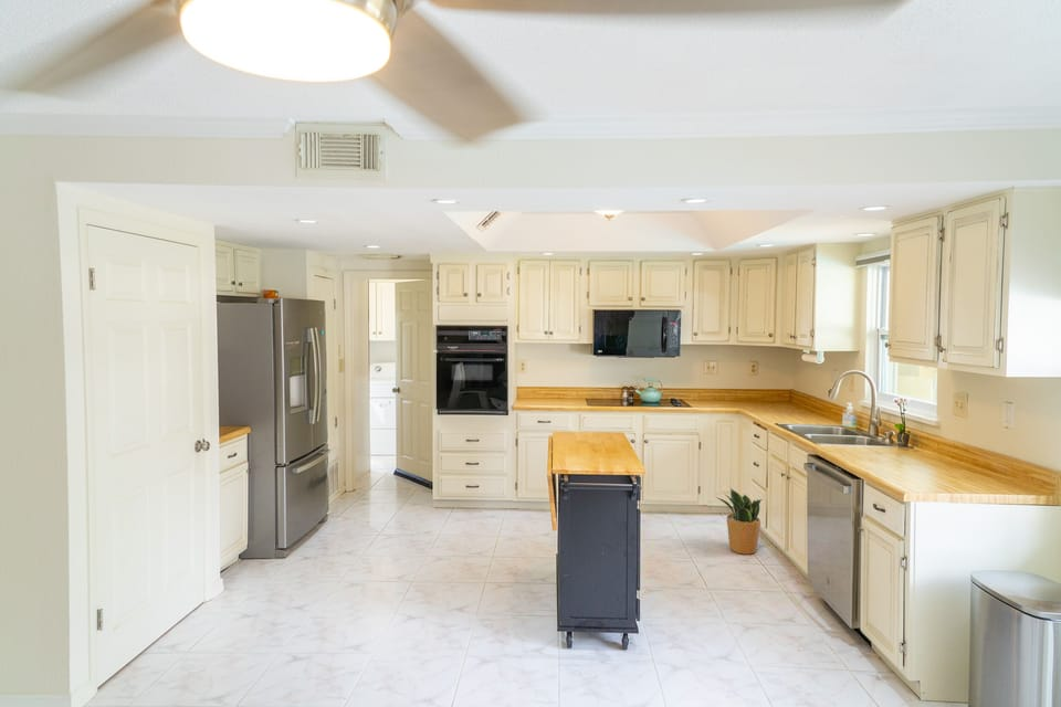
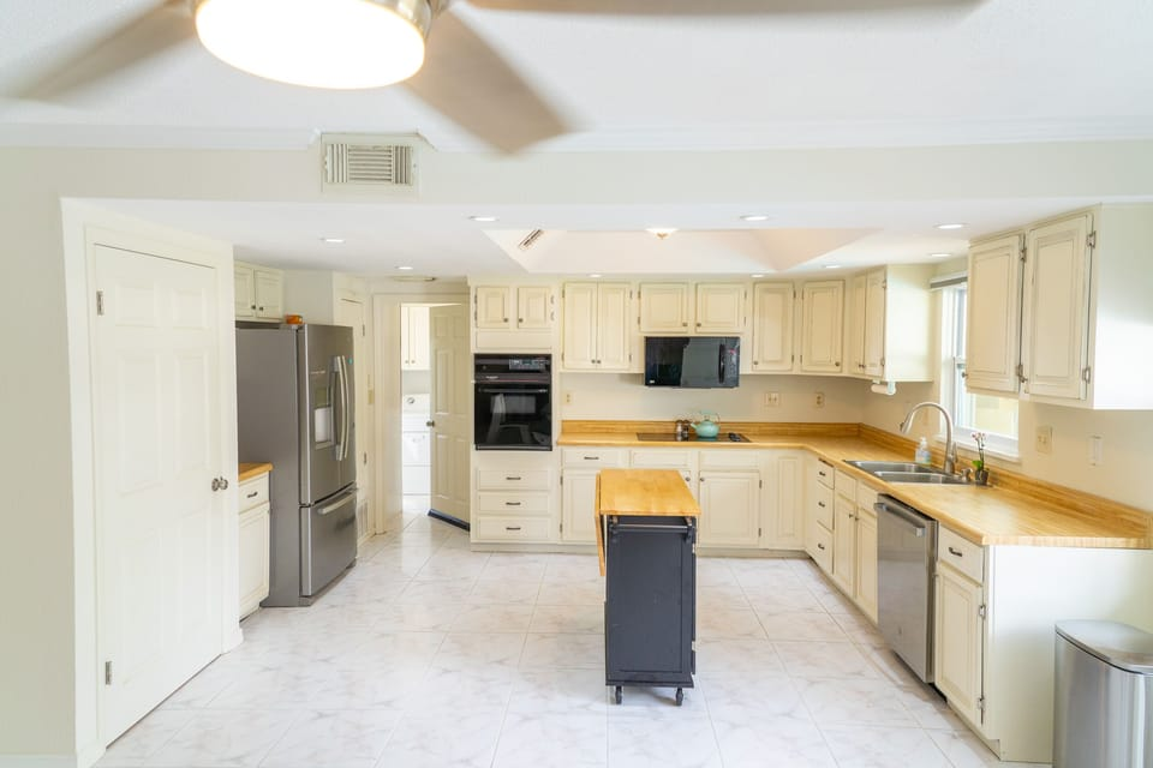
- potted plant [715,487,763,556]
